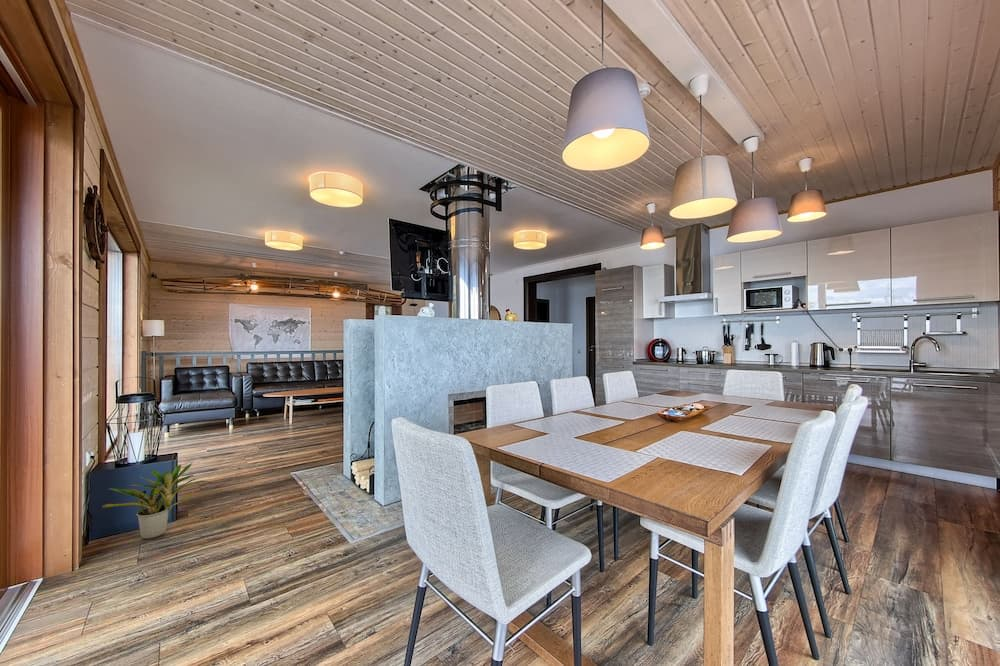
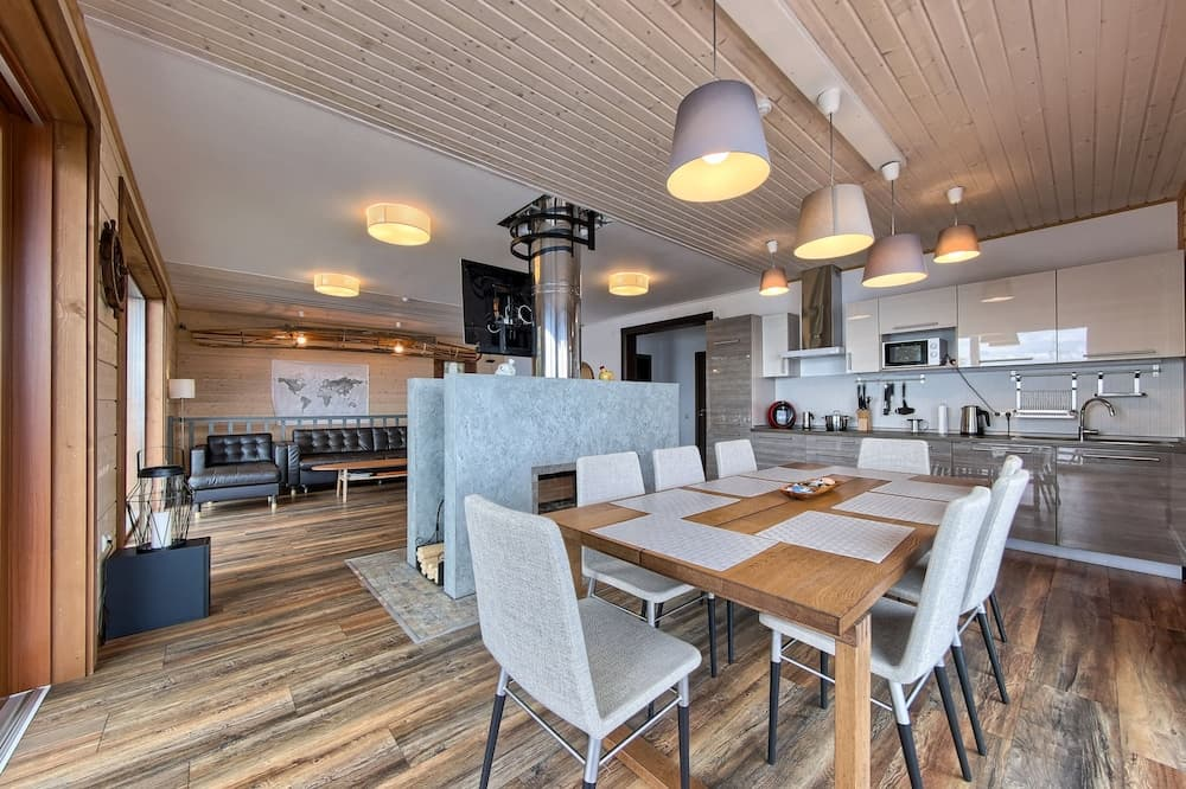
- potted plant [101,461,210,540]
